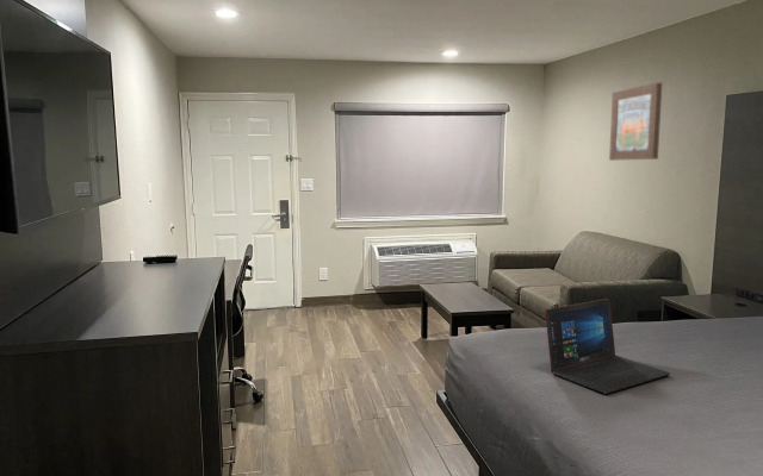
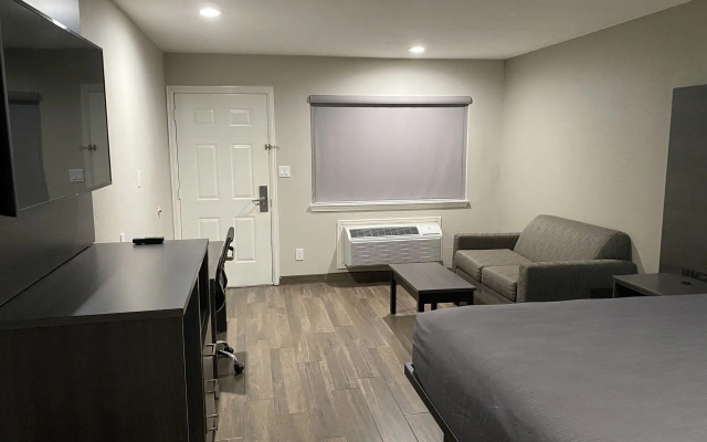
- wall art [608,81,663,162]
- laptop [544,298,671,395]
